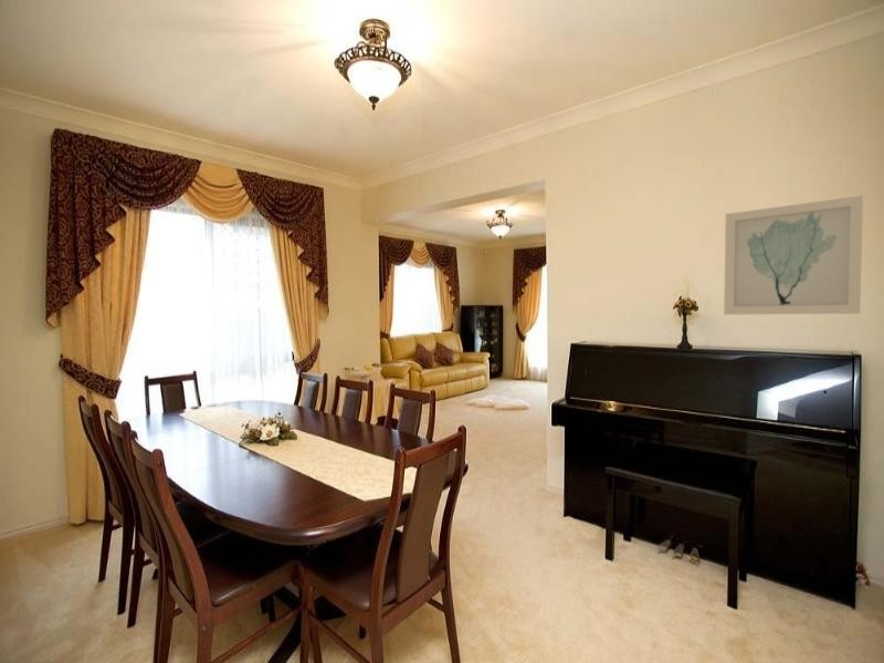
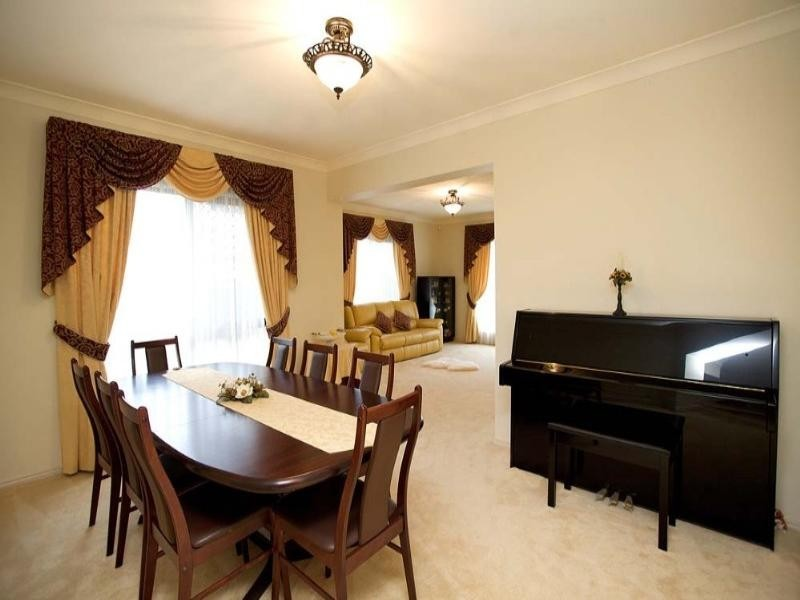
- wall art [723,194,864,316]
